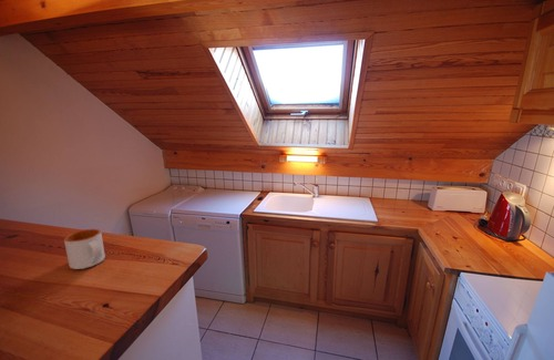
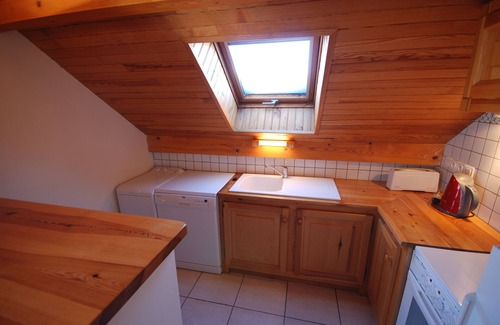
- mug [63,228,106,270]
